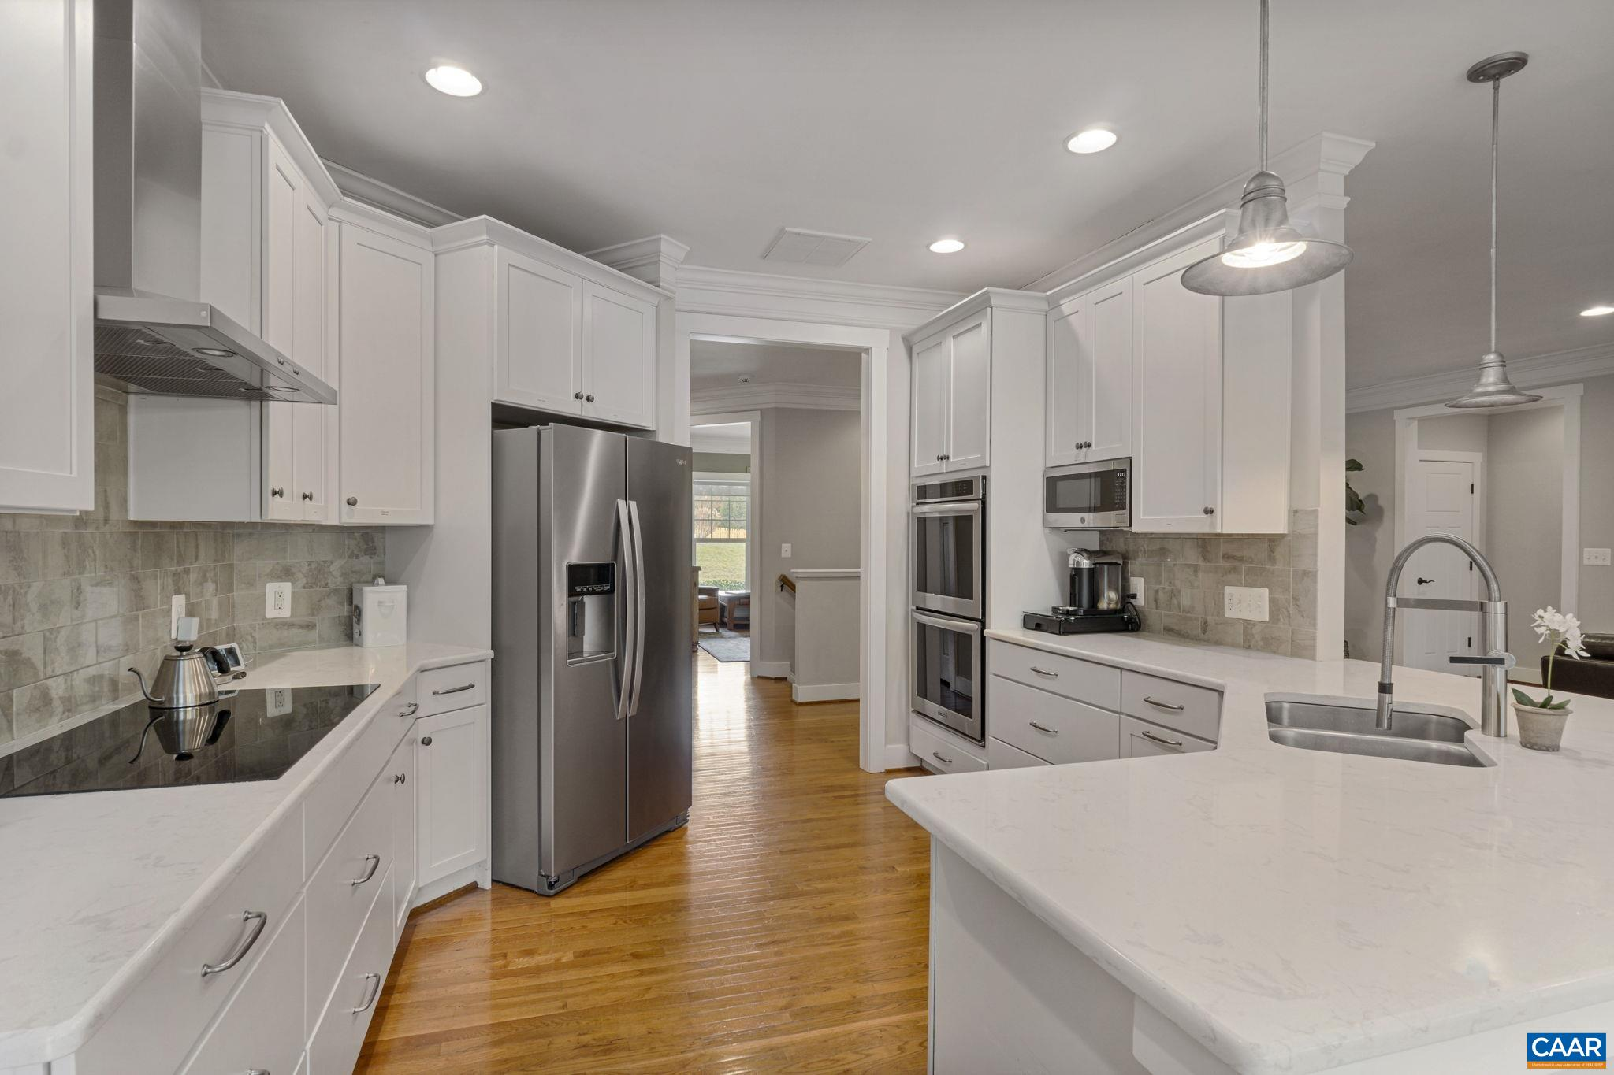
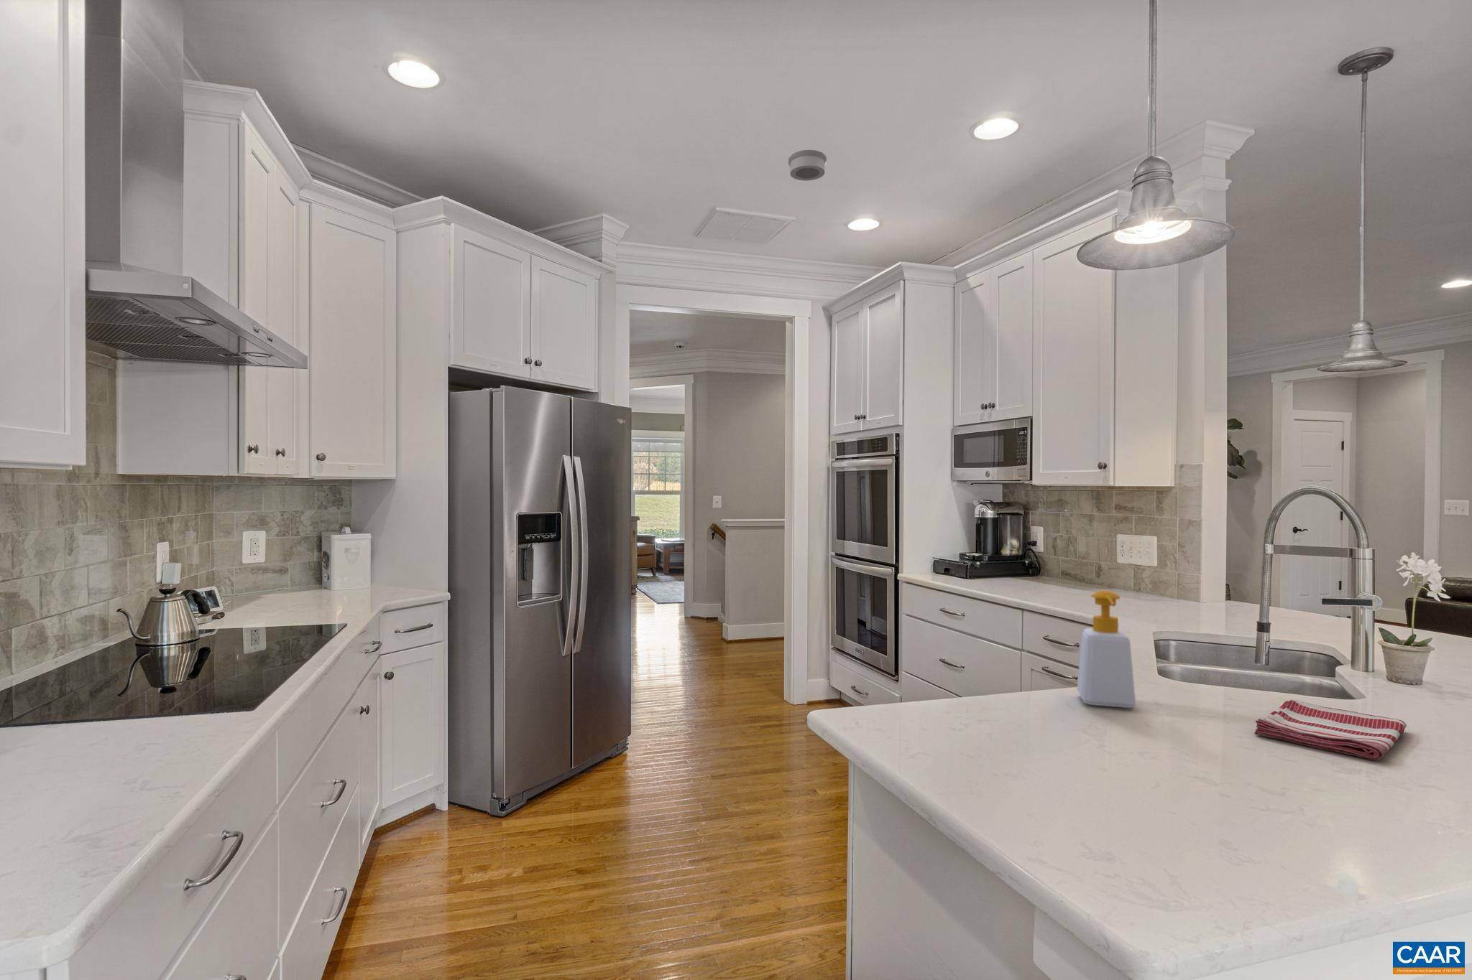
+ smoke detector [788,150,827,182]
+ dish towel [1253,699,1407,760]
+ soap bottle [1076,590,1136,709]
